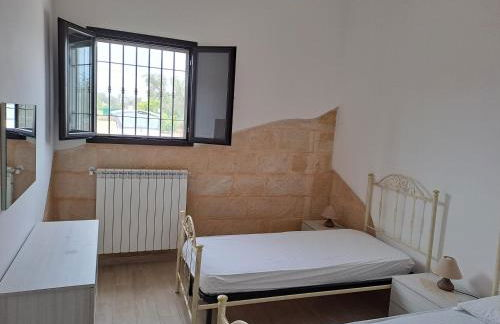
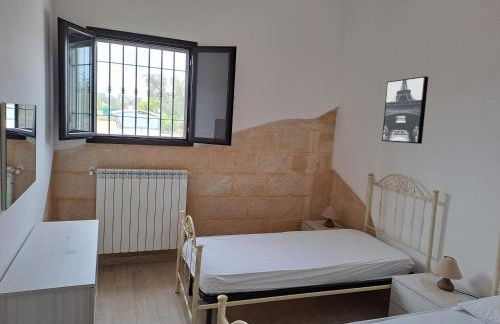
+ wall art [381,75,429,145]
